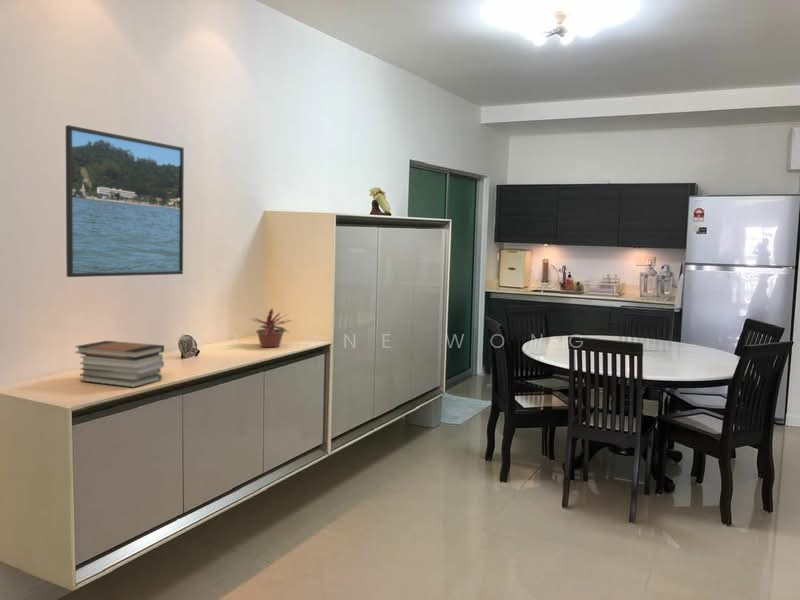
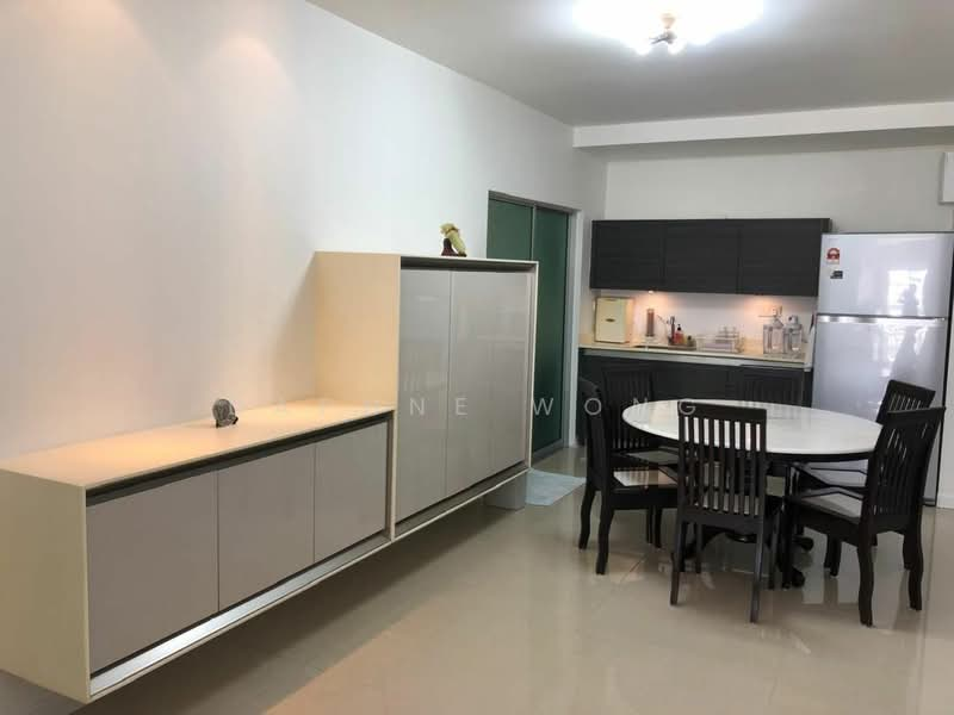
- potted plant [246,307,294,348]
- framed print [65,124,185,278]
- book stack [74,340,165,389]
